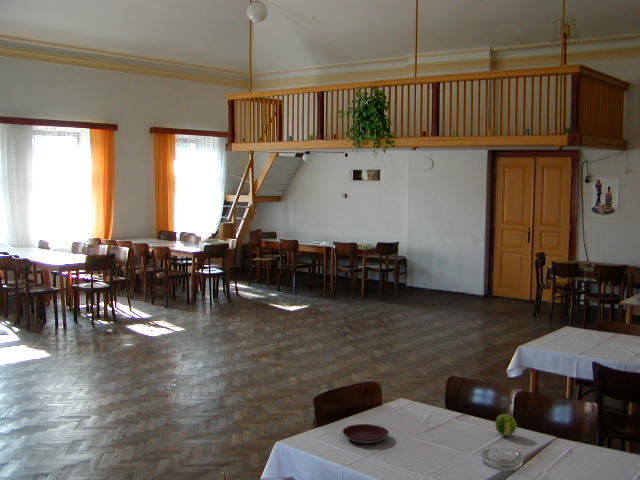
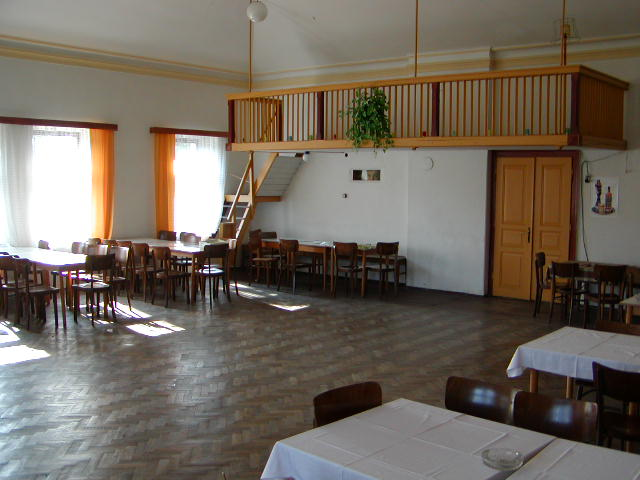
- plate [341,423,390,445]
- fruit [494,413,518,437]
